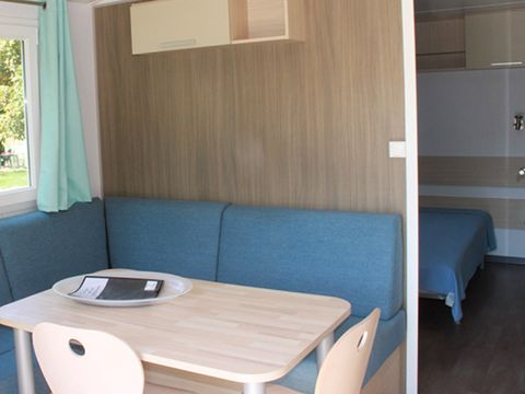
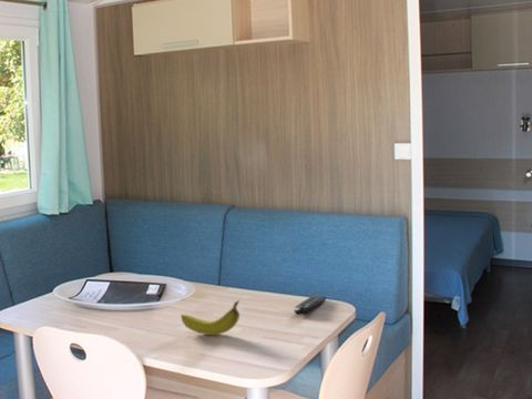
+ fruit [180,299,241,336]
+ remote control [293,295,327,316]
